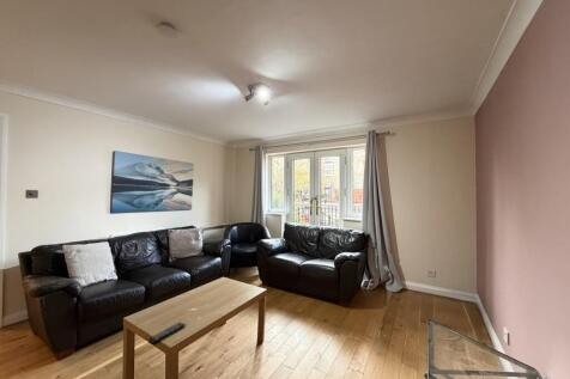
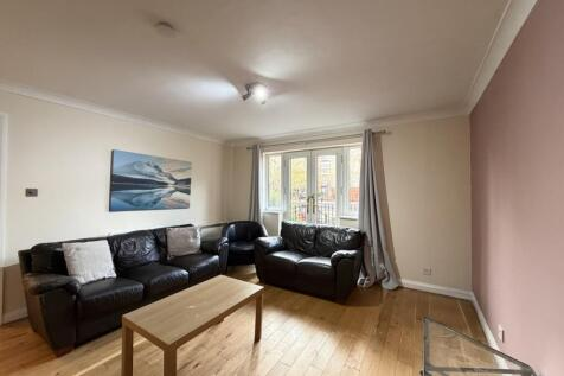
- remote control [147,322,187,344]
